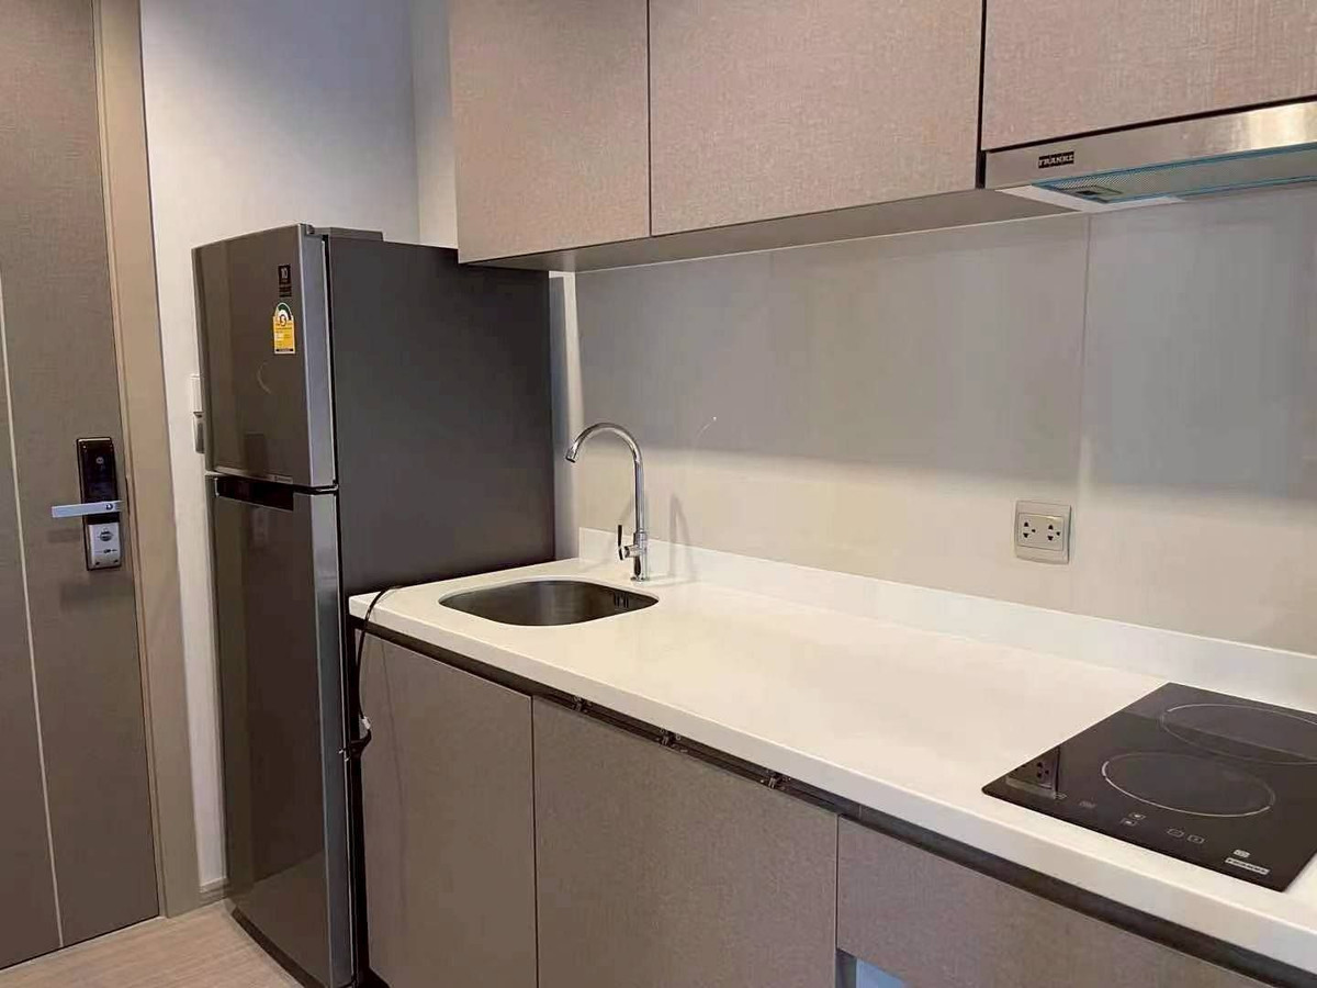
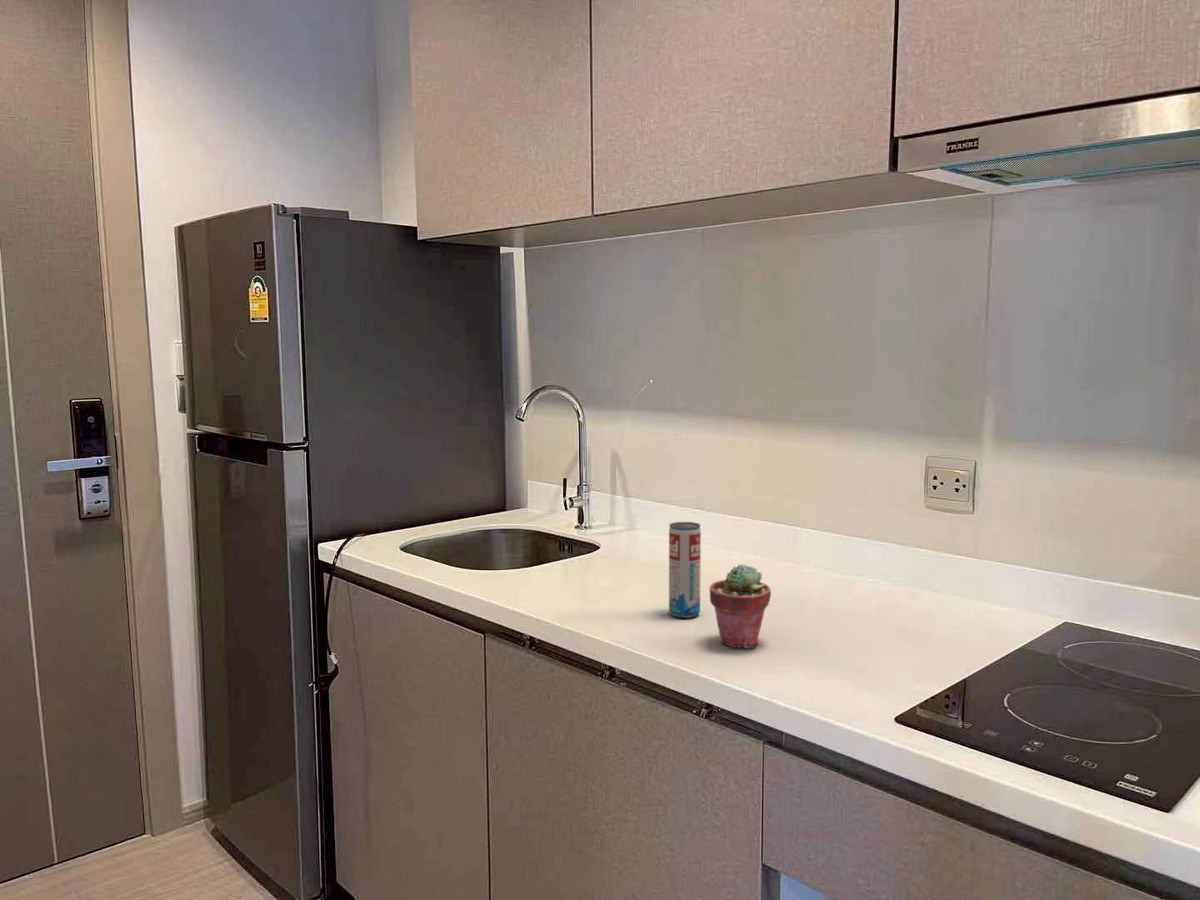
+ beverage can [668,521,702,619]
+ potted succulent [709,563,772,649]
